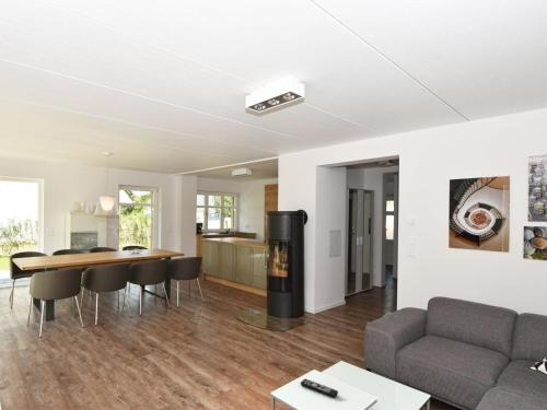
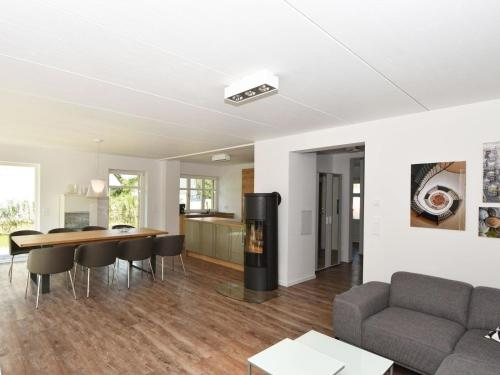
- remote control [300,378,339,399]
